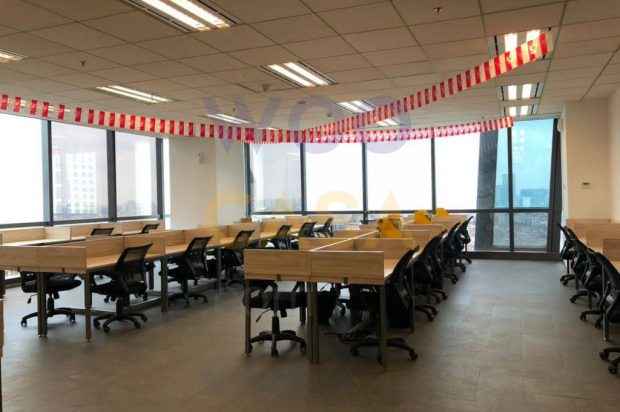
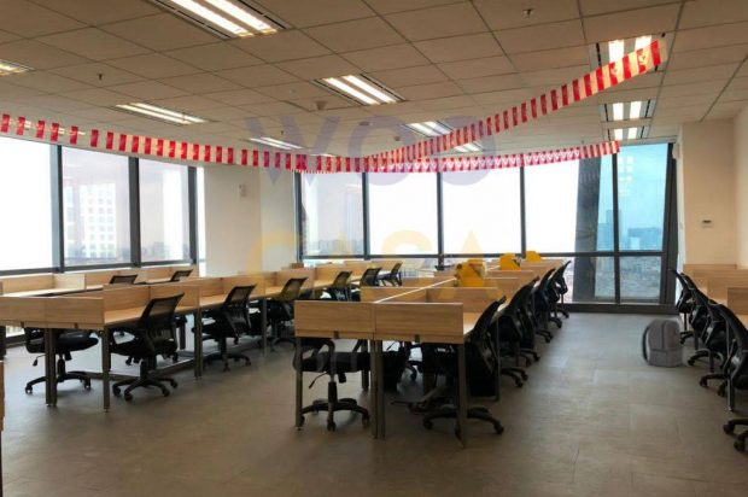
+ backpack [641,317,685,368]
